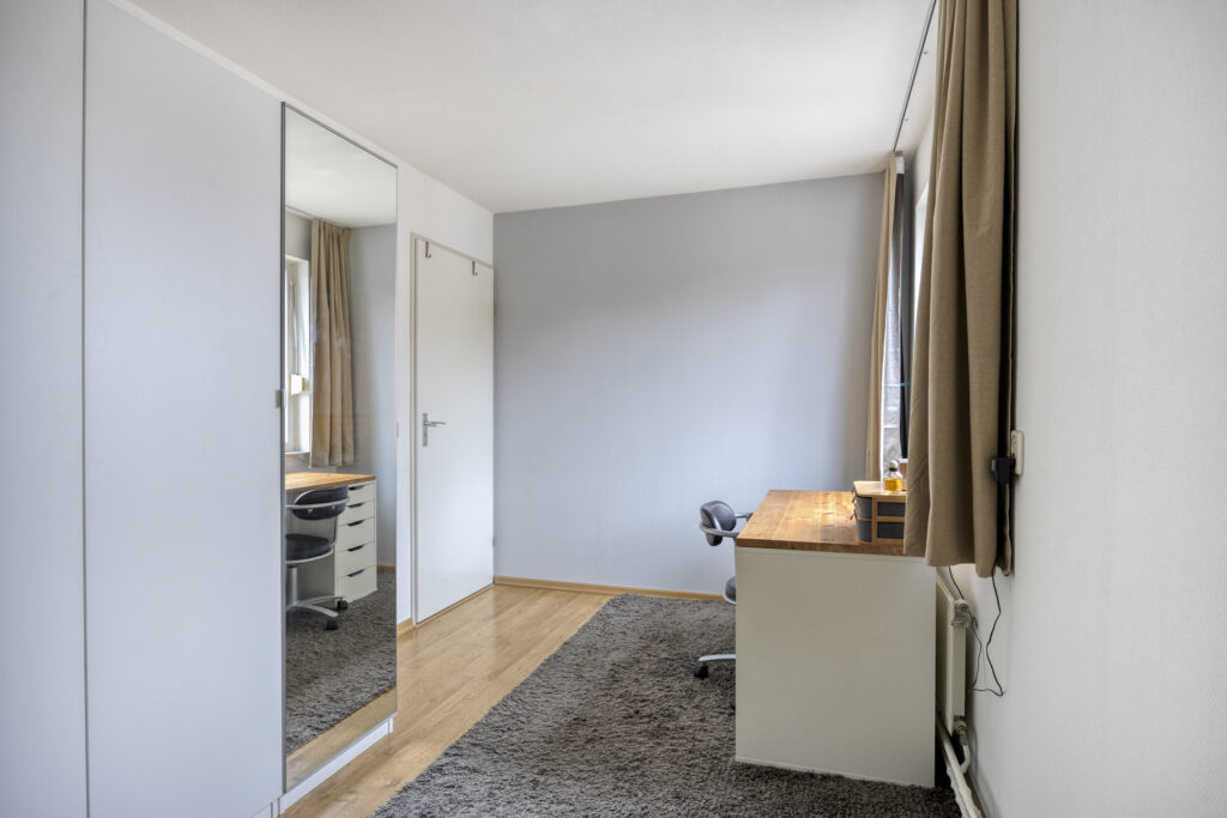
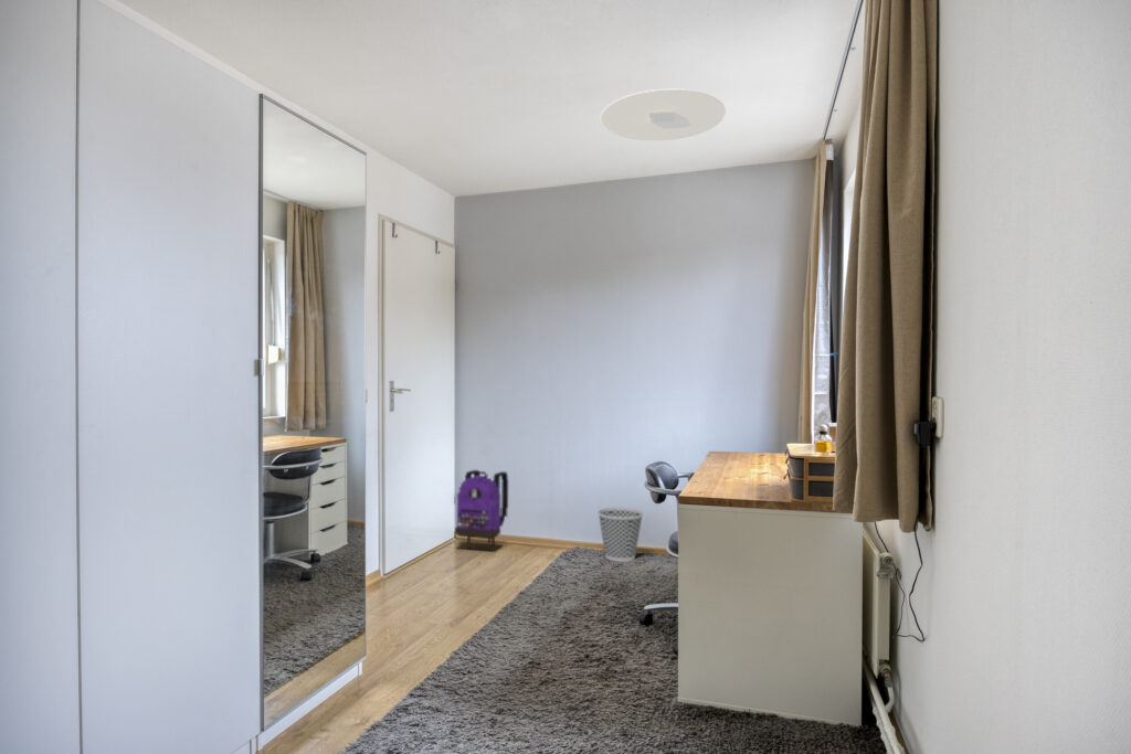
+ wastebasket [596,507,645,563]
+ ceiling light [600,88,727,141]
+ backpack [454,469,509,549]
